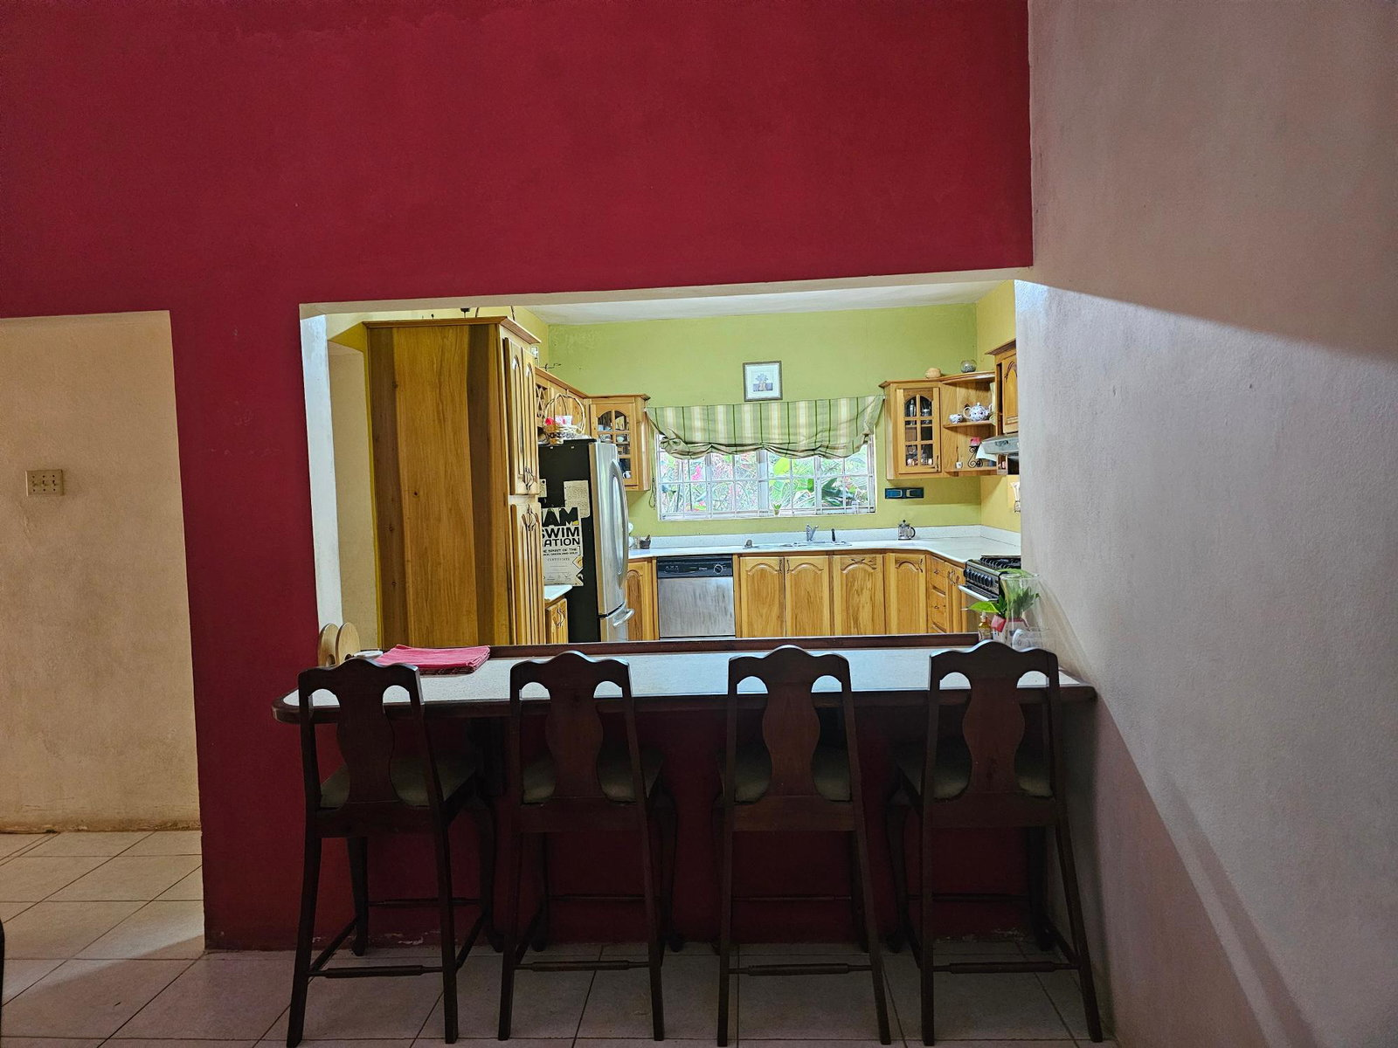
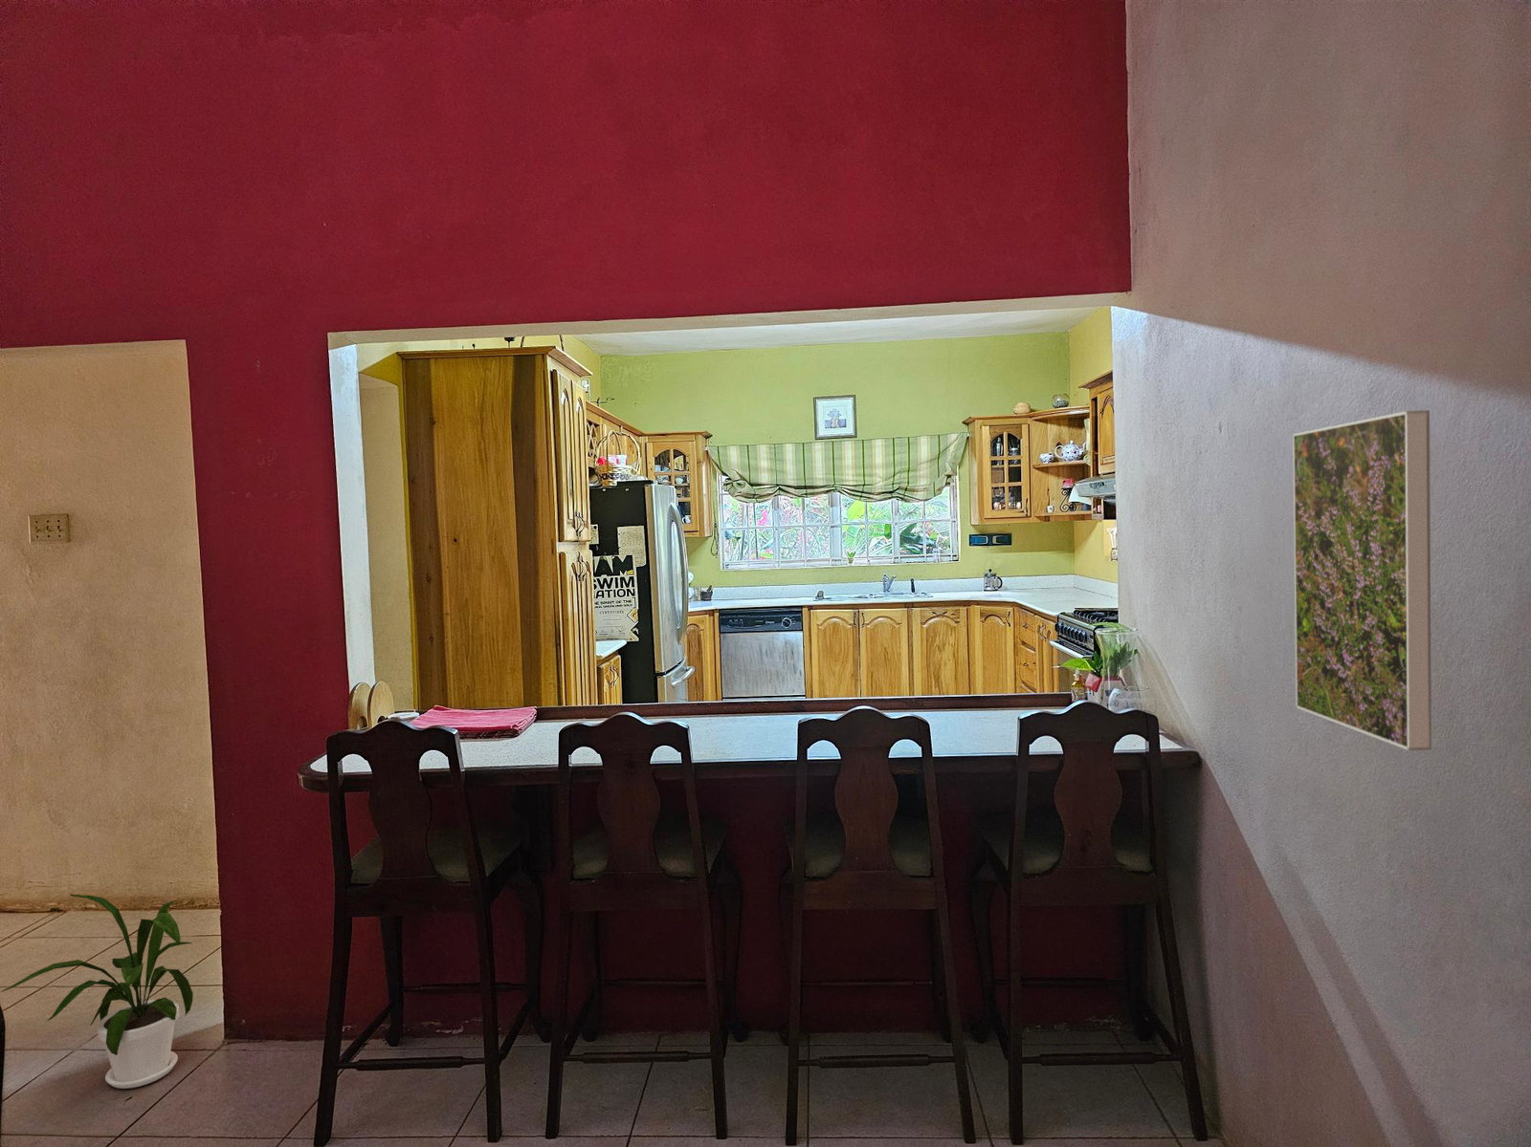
+ house plant [0,894,194,1089]
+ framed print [1292,410,1432,752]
